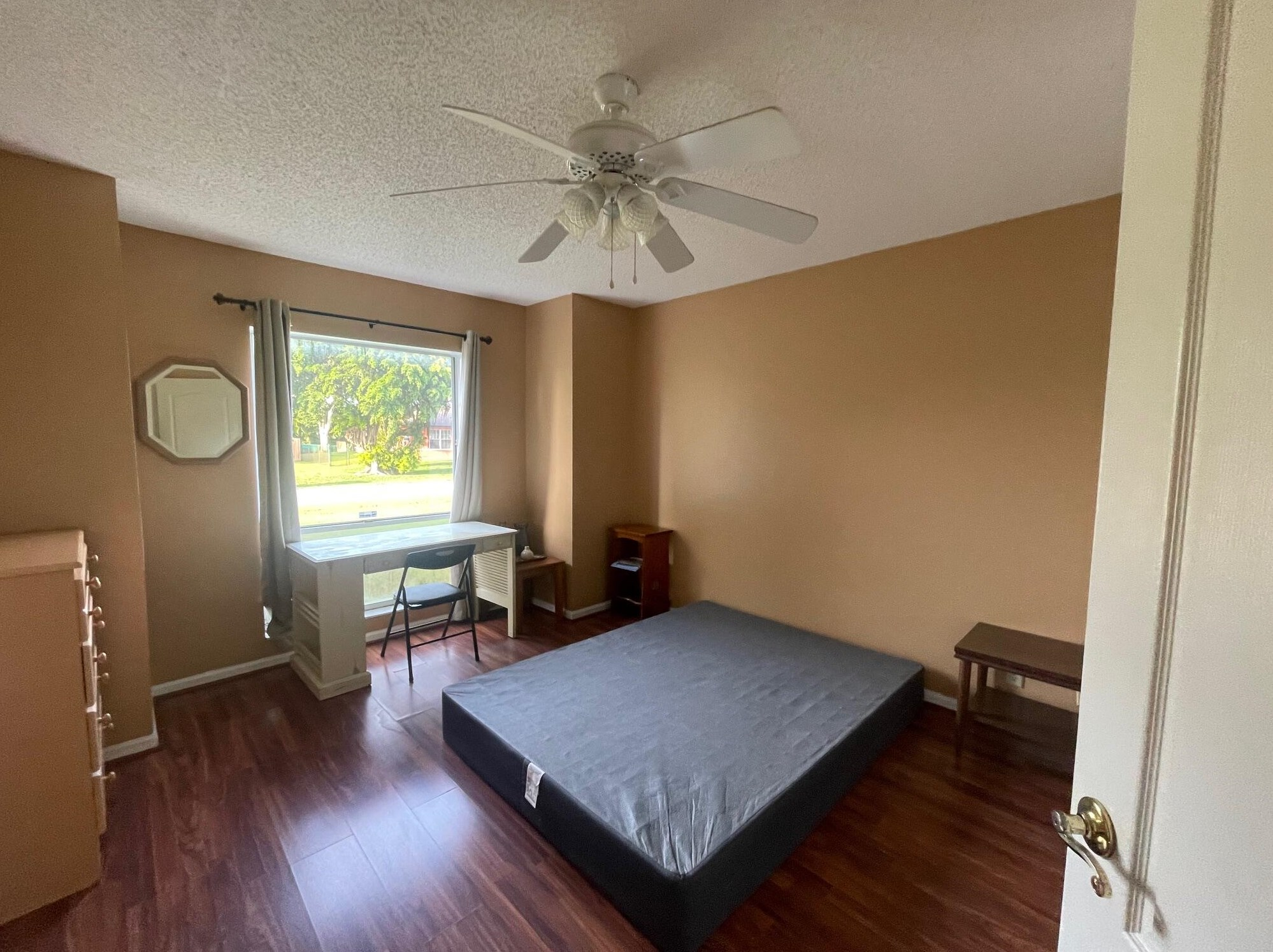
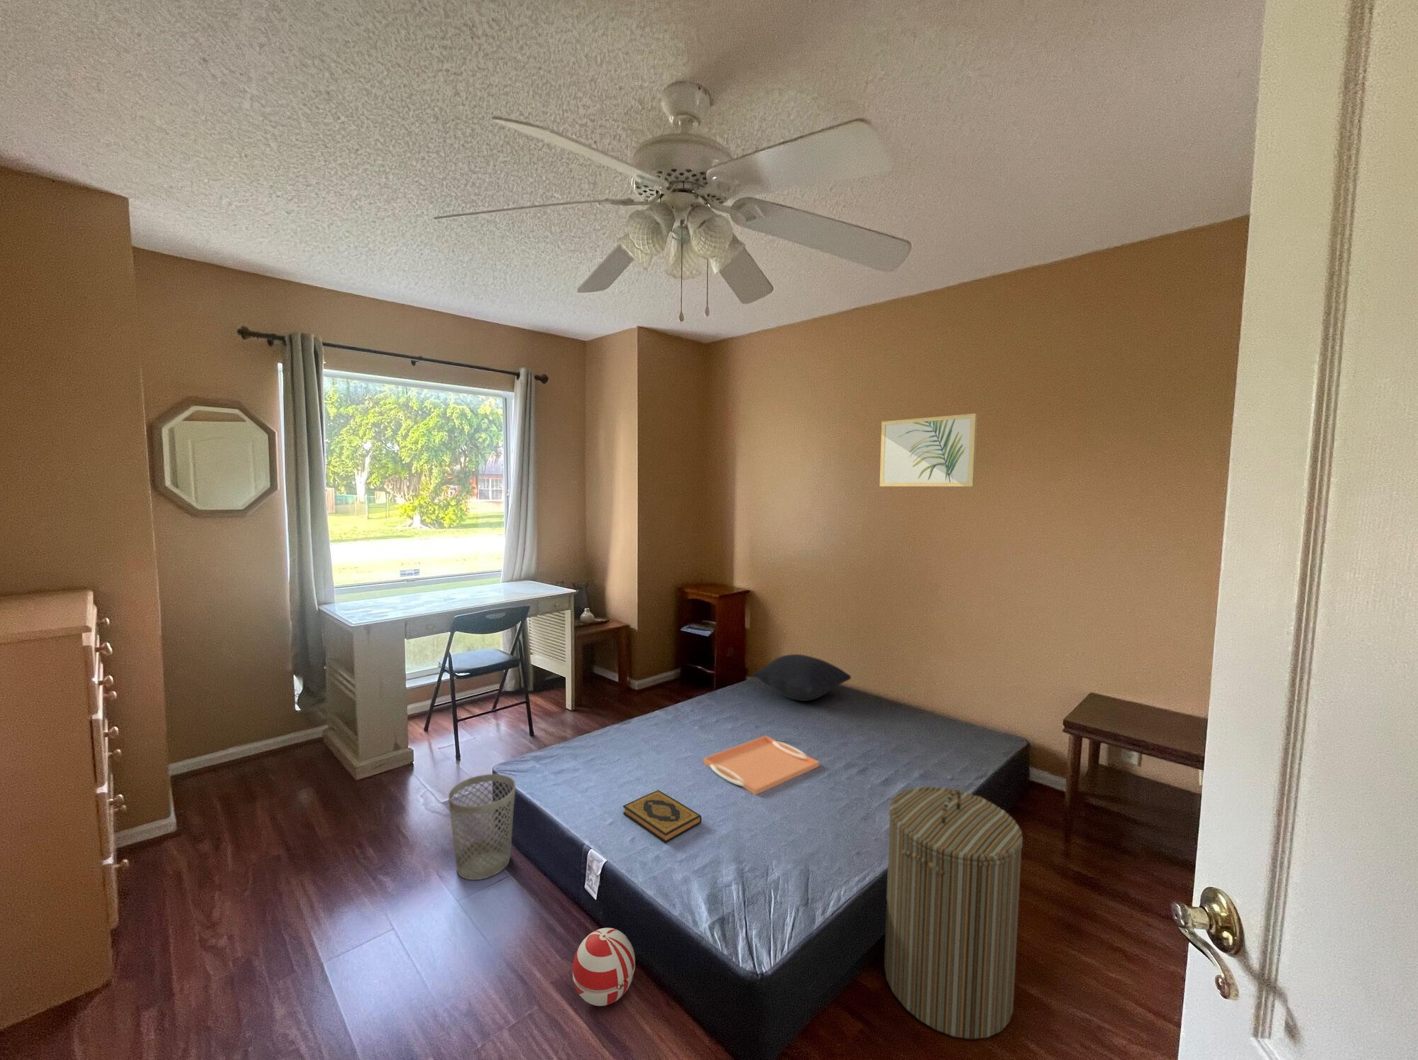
+ pillow [752,654,852,701]
+ laundry hamper [883,786,1024,1040]
+ serving tray [703,735,821,796]
+ ball [573,928,636,1007]
+ hardback book [623,789,702,844]
+ wastebasket [448,774,517,881]
+ wall art [879,413,979,488]
